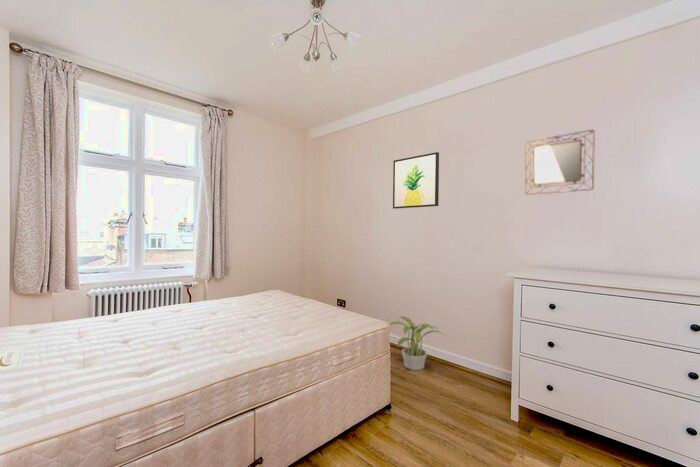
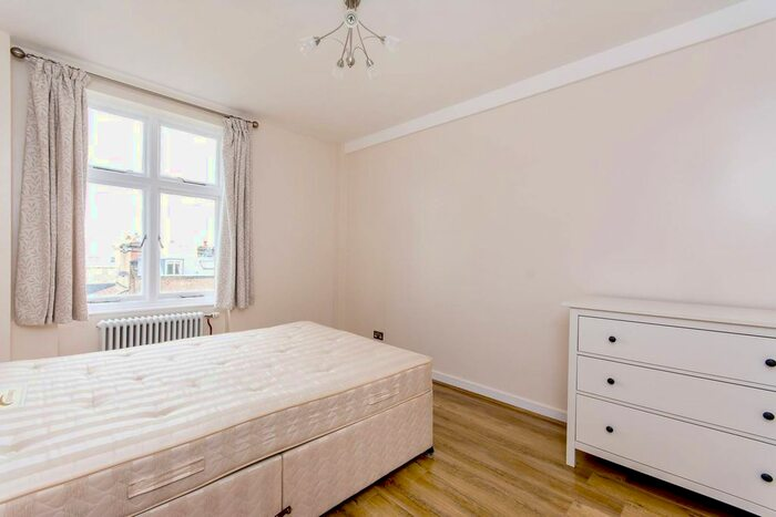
- home mirror [524,129,596,196]
- wall art [392,151,440,210]
- potted plant [389,315,445,371]
